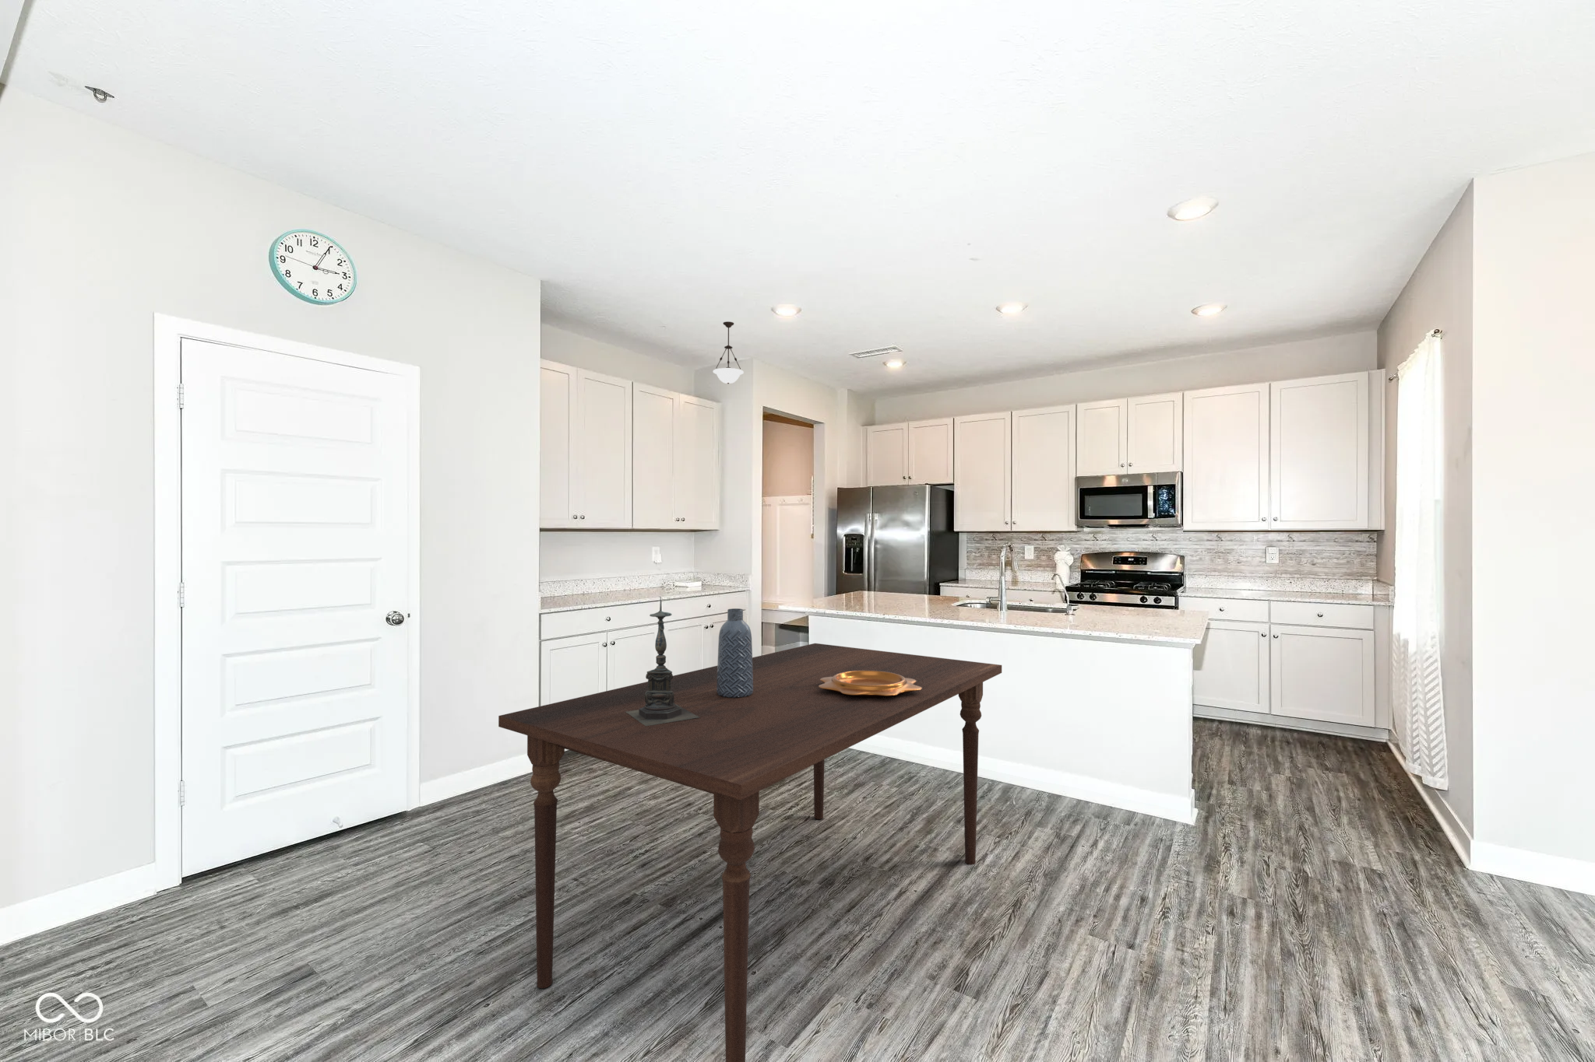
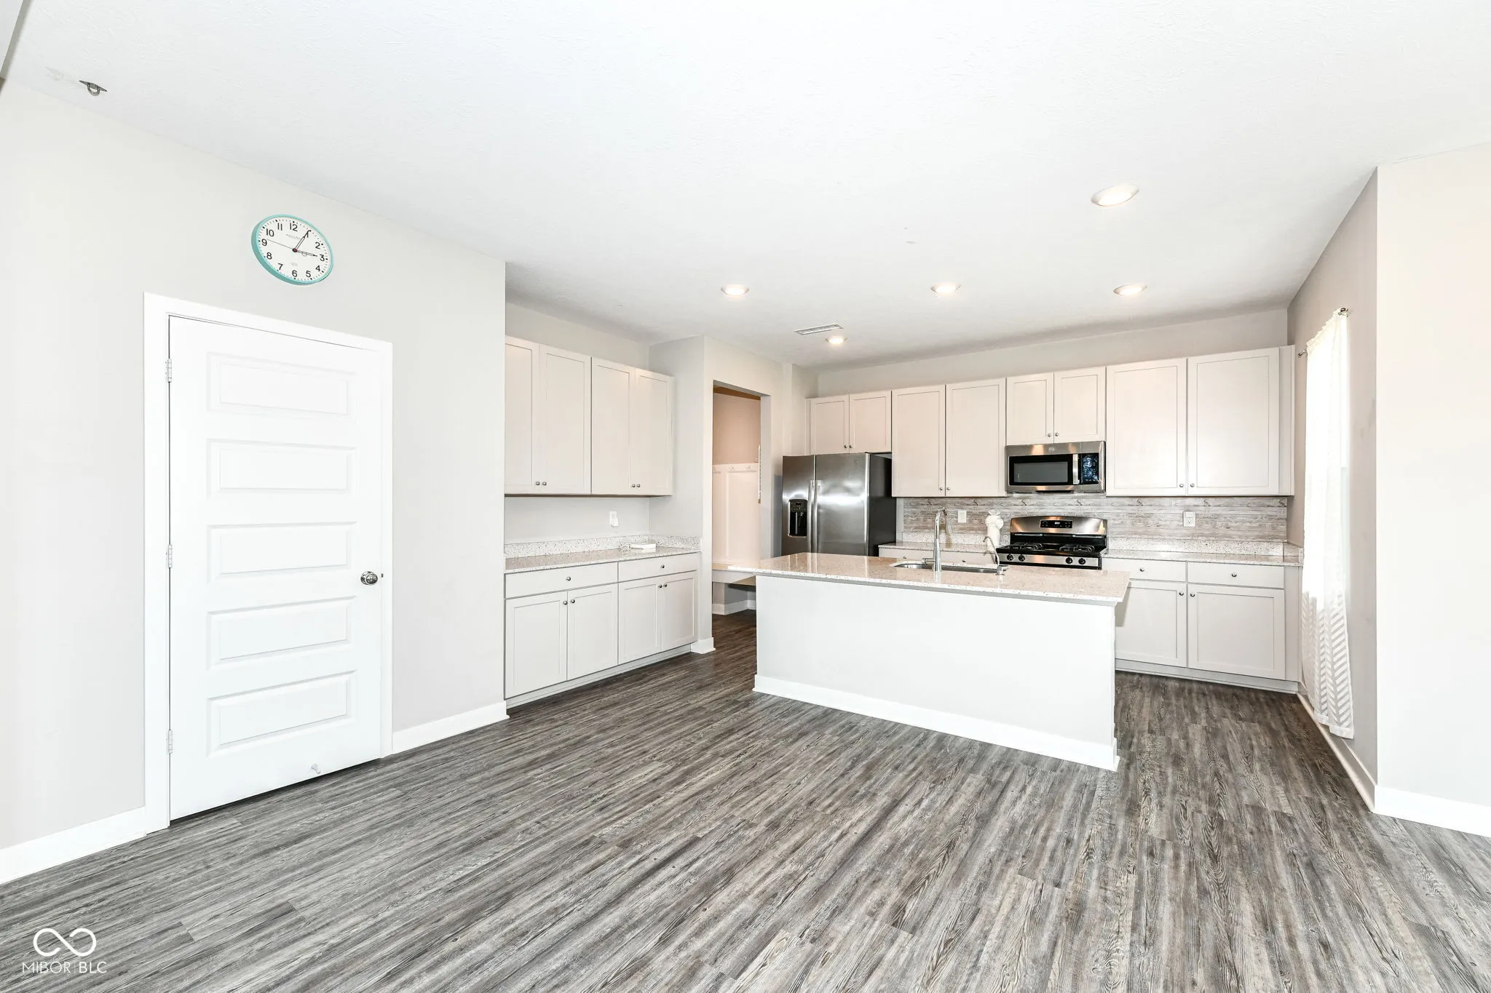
- vase [716,608,753,698]
- candle holder [627,596,697,727]
- pendant light [712,320,745,384]
- dining table [498,642,1002,1062]
- decorative bowl [818,671,923,698]
